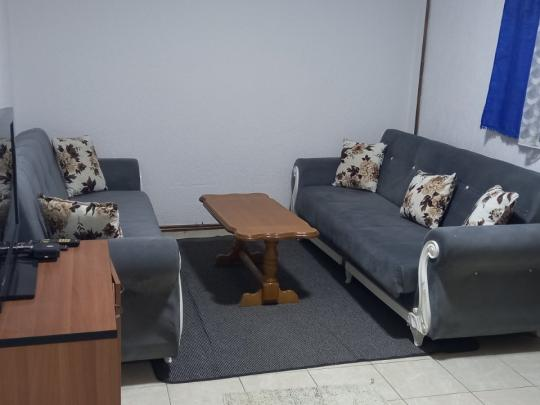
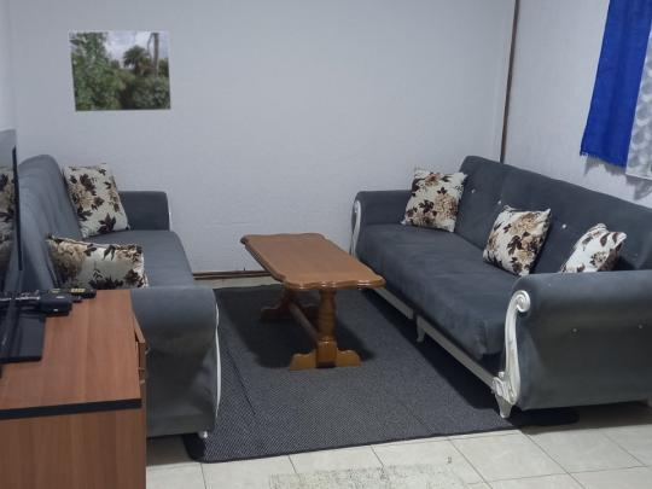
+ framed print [66,30,173,113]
